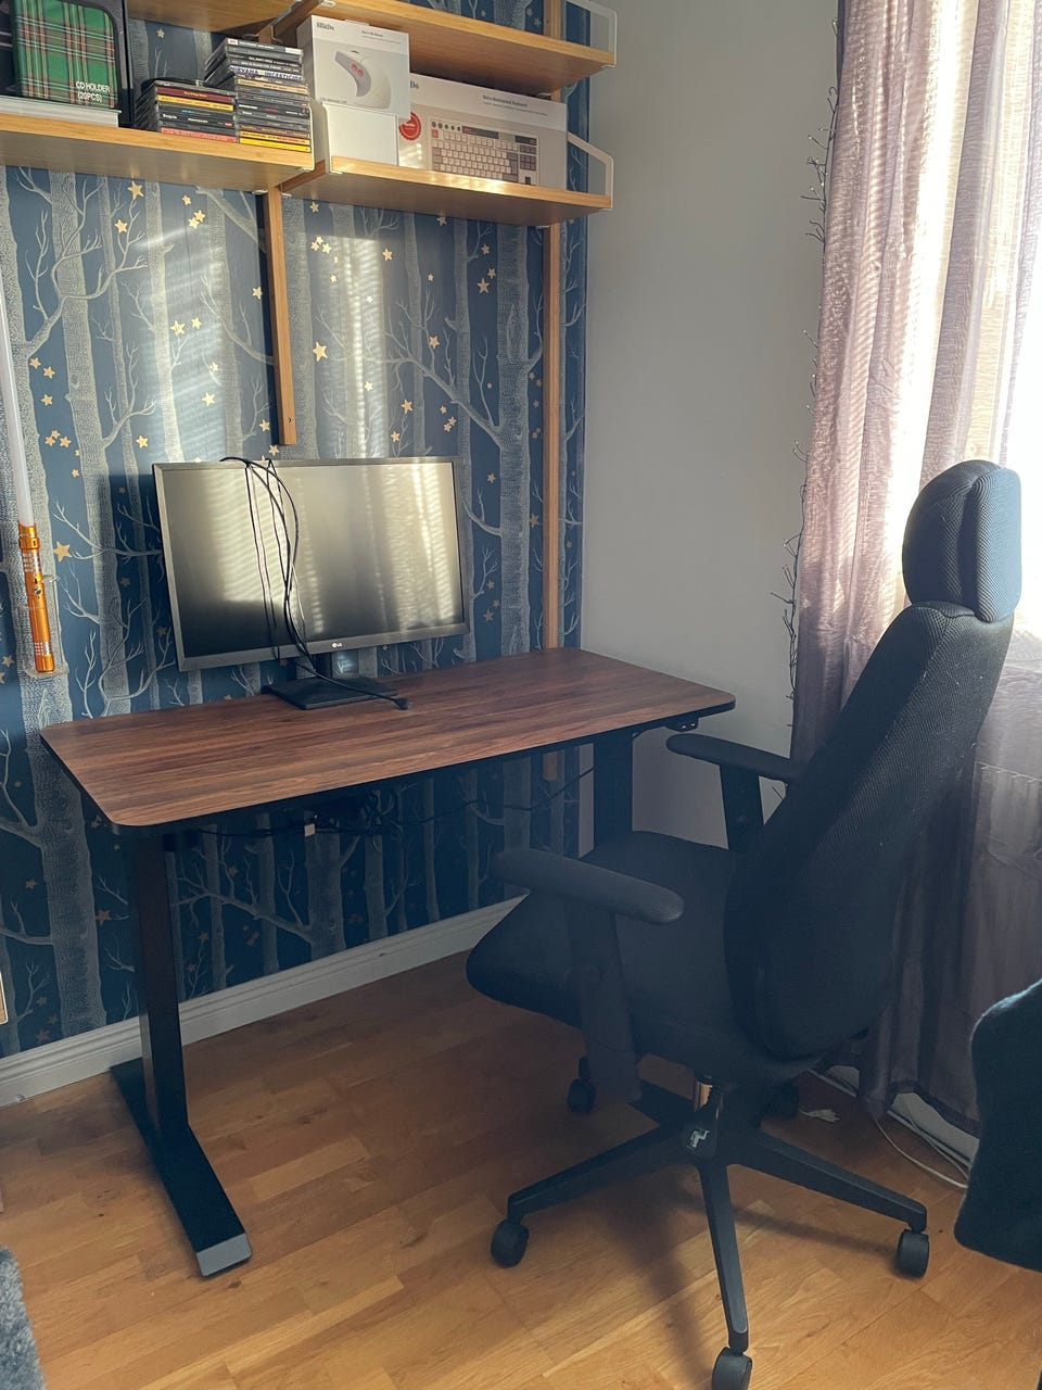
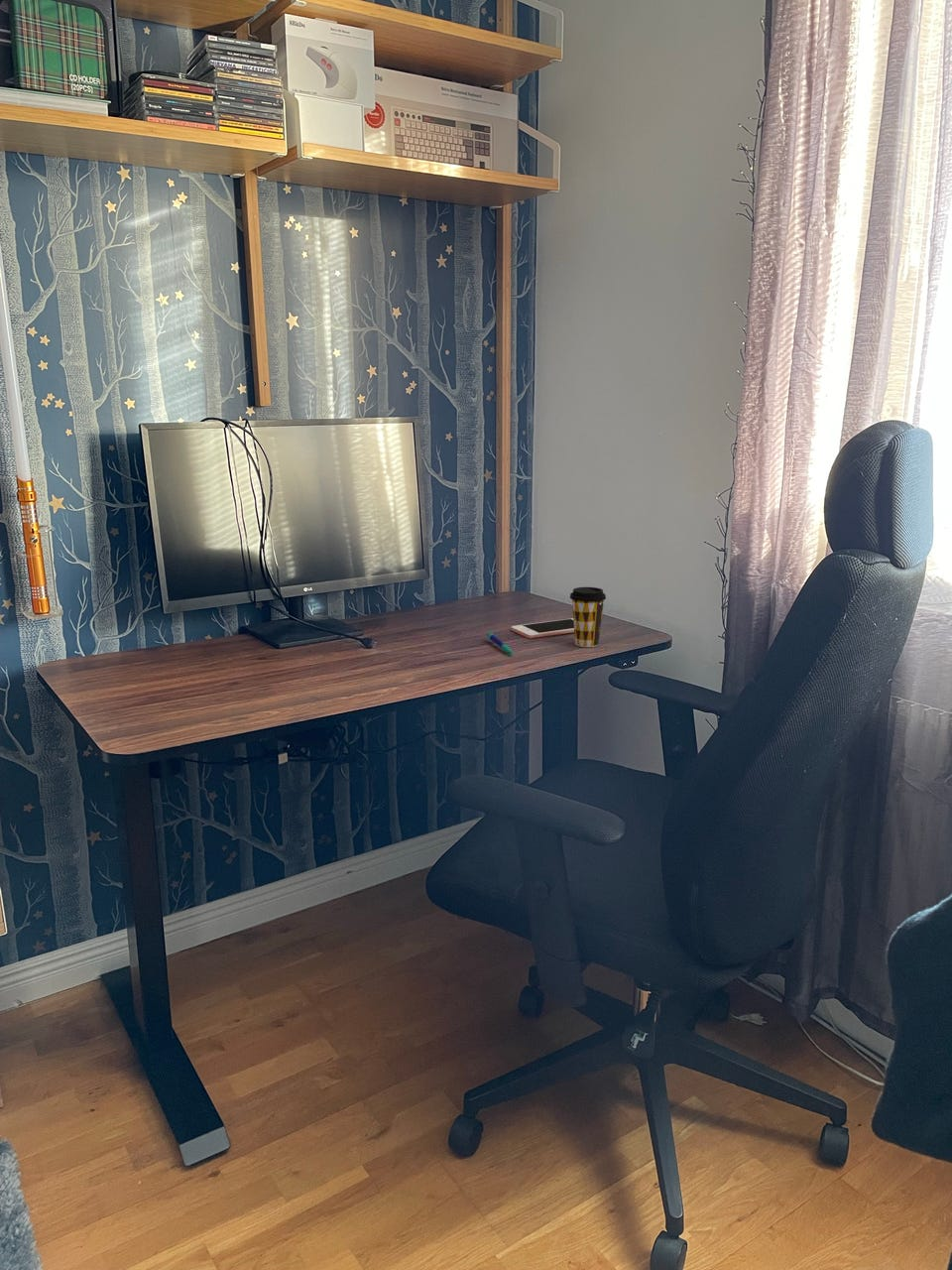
+ coffee cup [569,586,607,648]
+ cell phone [511,617,574,639]
+ pen [487,632,514,656]
